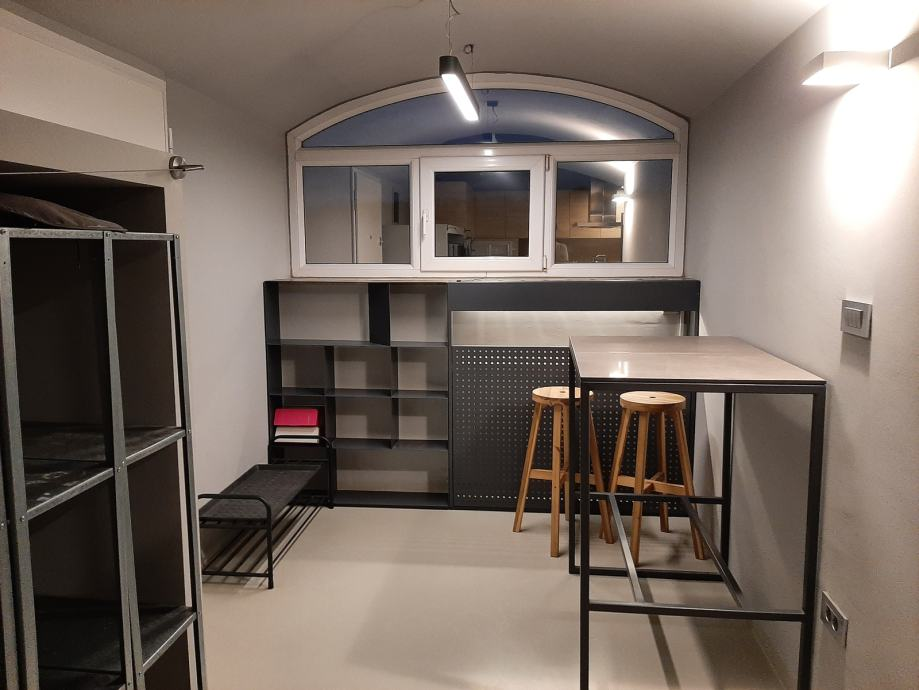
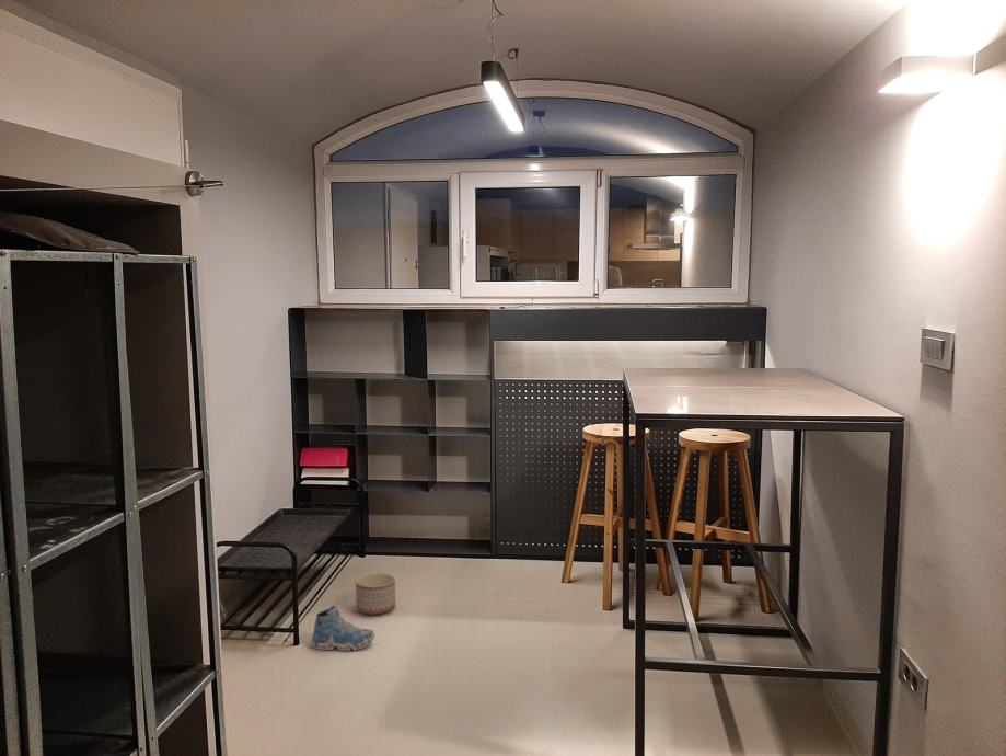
+ planter [355,572,396,616]
+ shoe [310,605,375,652]
